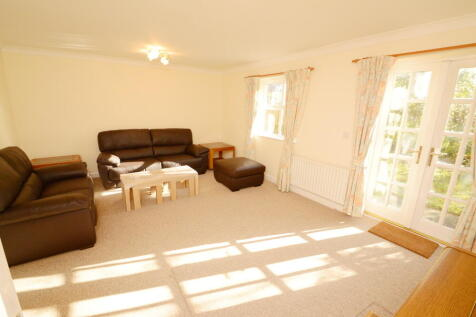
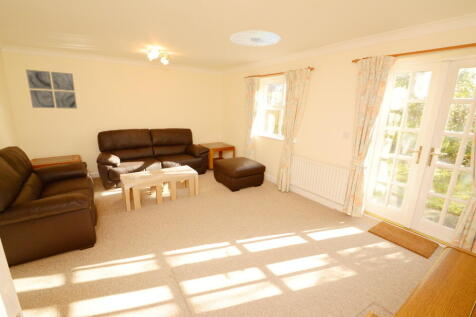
+ wall art [25,69,78,110]
+ ceiling light [229,29,281,48]
